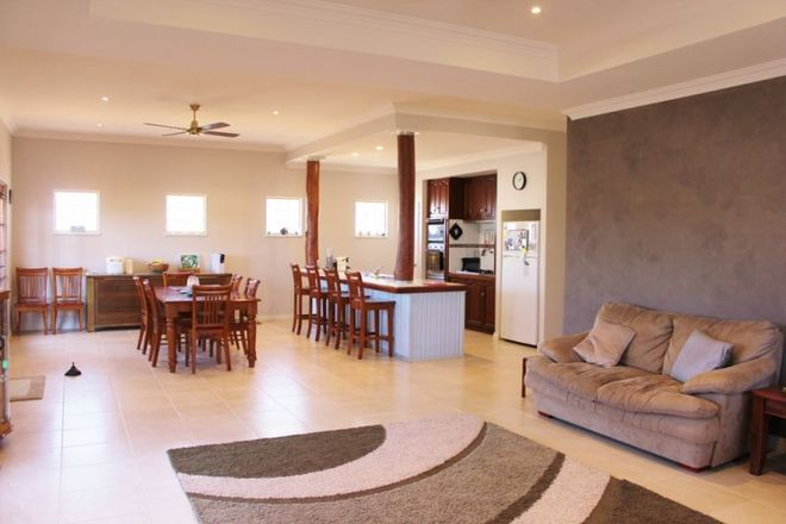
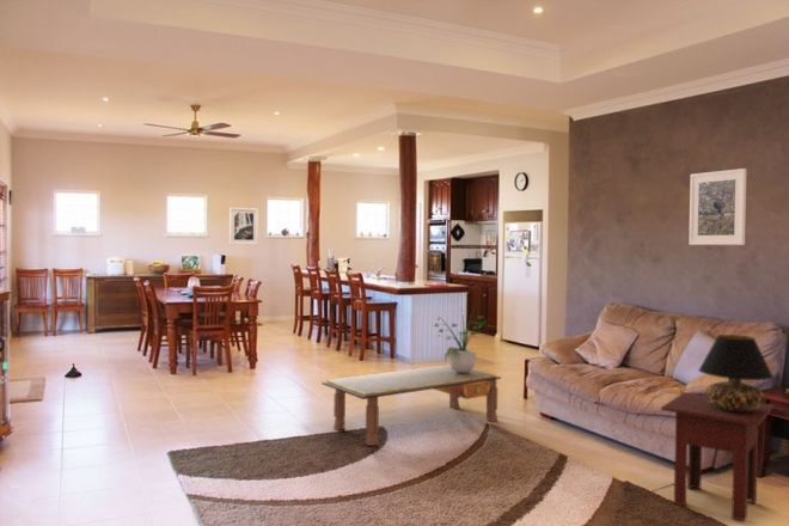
+ side table [660,391,775,522]
+ potted plant [433,301,488,373]
+ coffee table [320,363,502,447]
+ table lamp [697,334,775,411]
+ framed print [687,167,747,246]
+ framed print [228,207,259,246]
